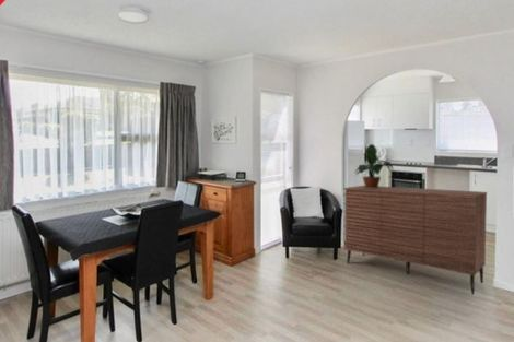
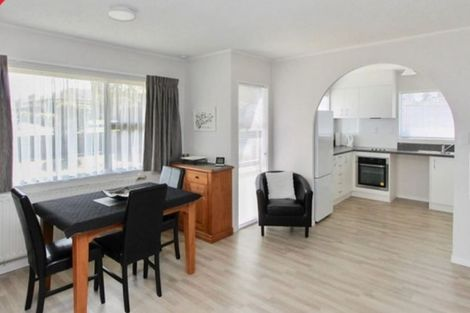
- sideboard [342,185,488,295]
- potted plant [353,143,395,188]
